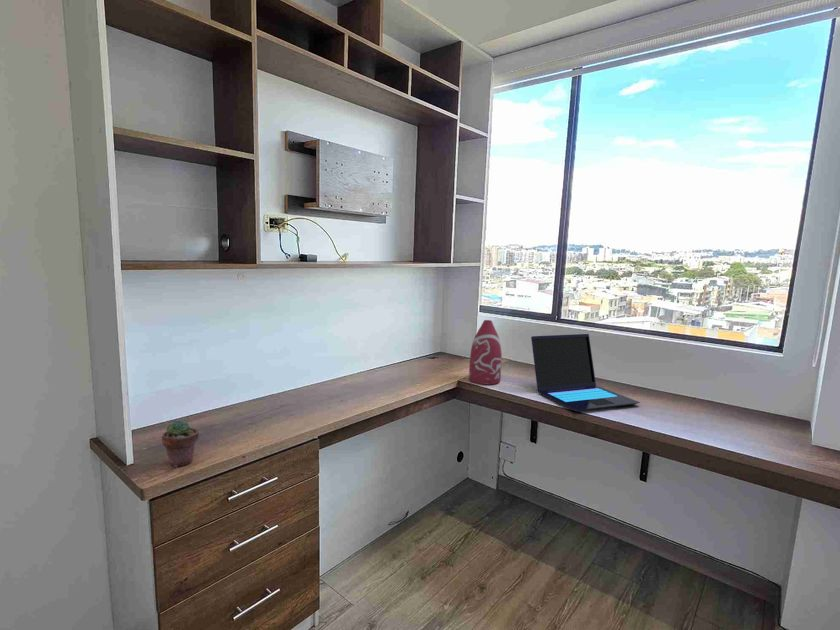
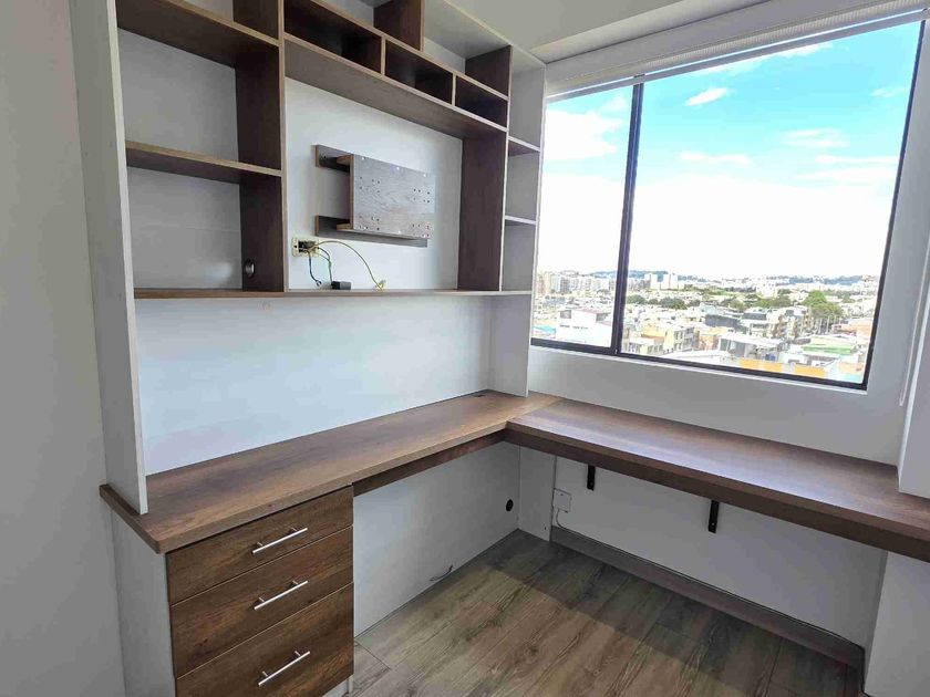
- bottle [468,319,503,385]
- laptop [530,333,641,412]
- potted succulent [161,419,200,468]
